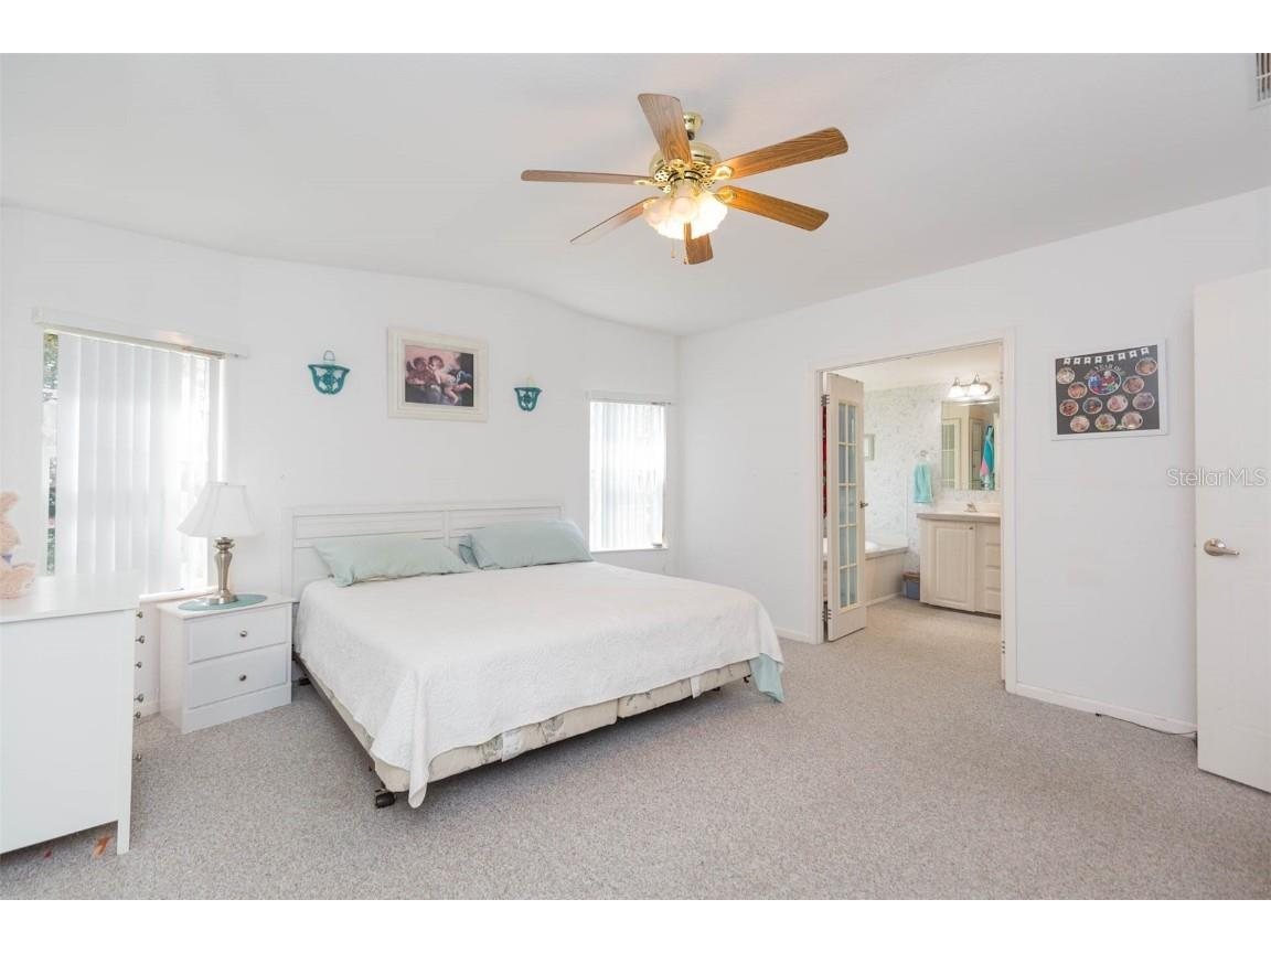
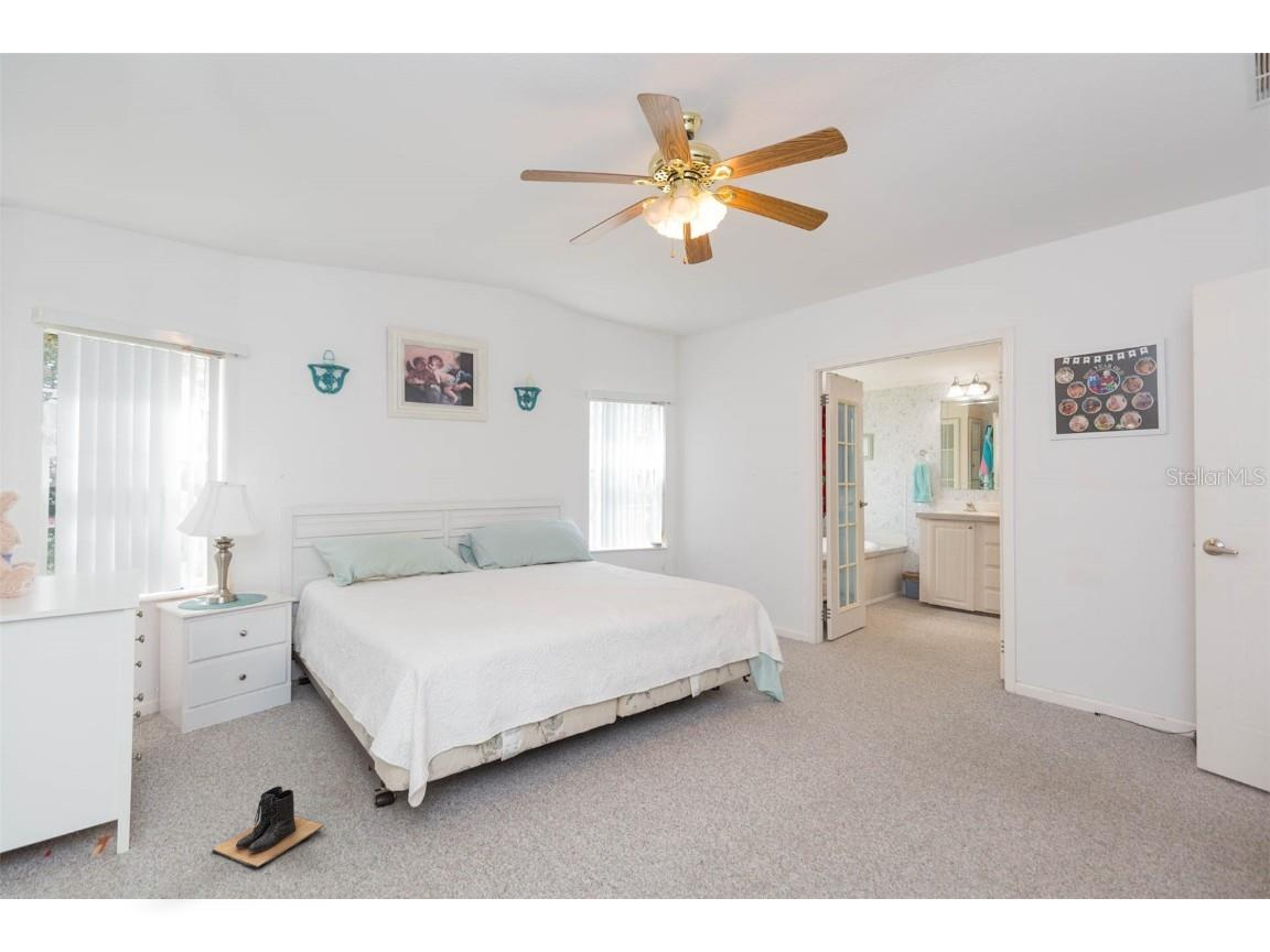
+ boots [212,786,324,869]
